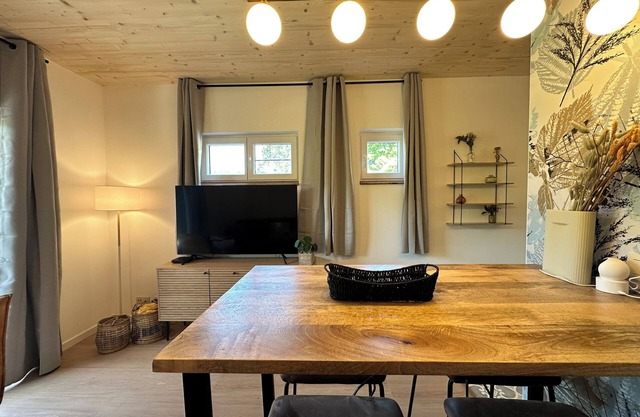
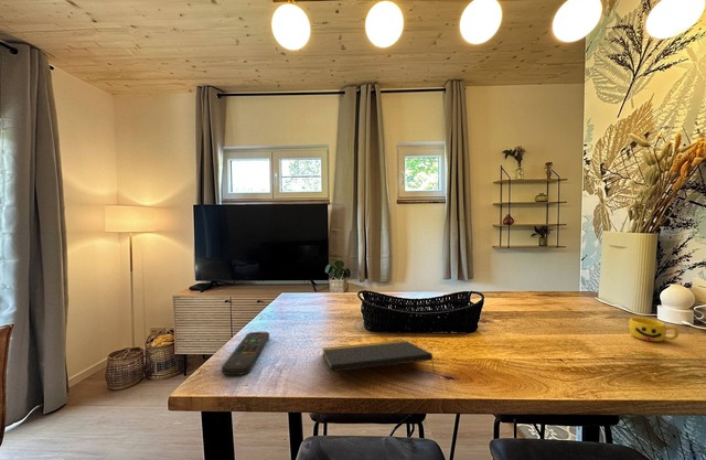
+ remote control [221,331,270,376]
+ cup [628,317,680,343]
+ notepad [321,339,436,374]
